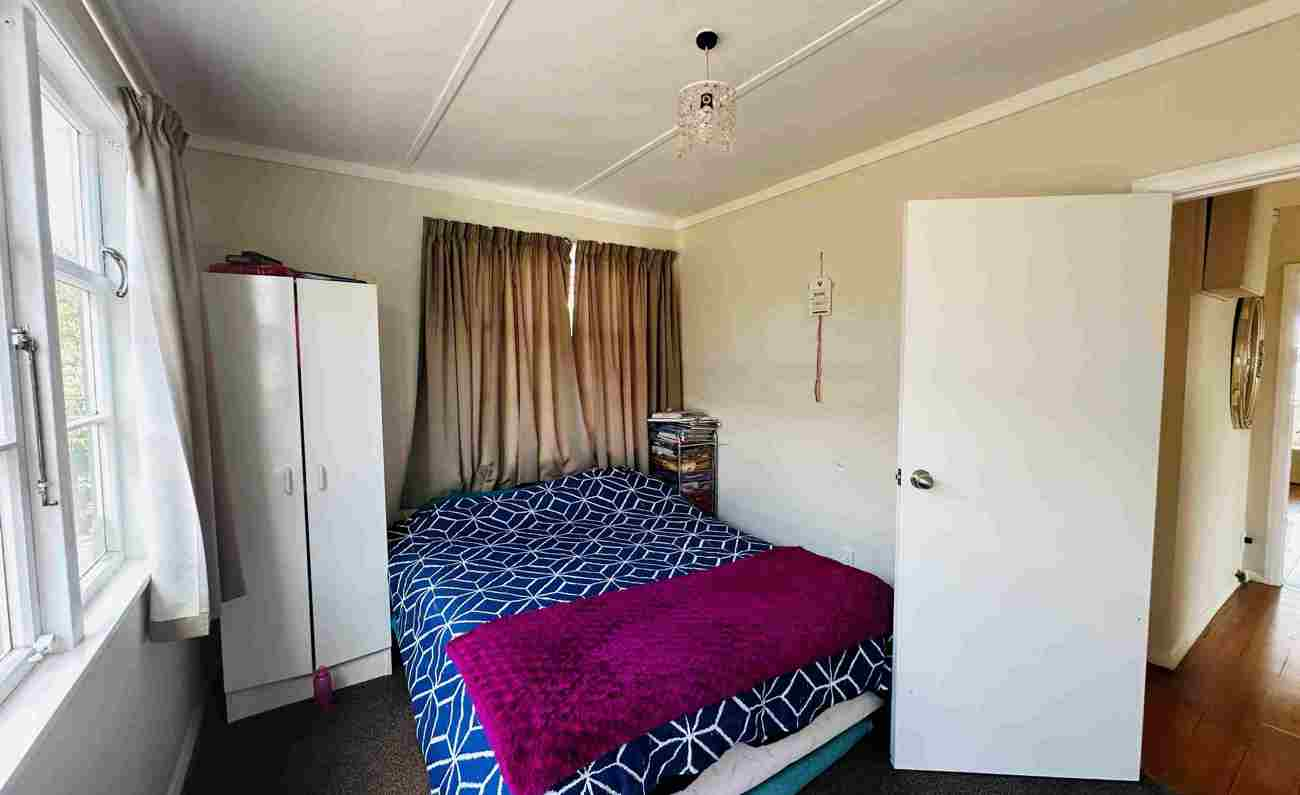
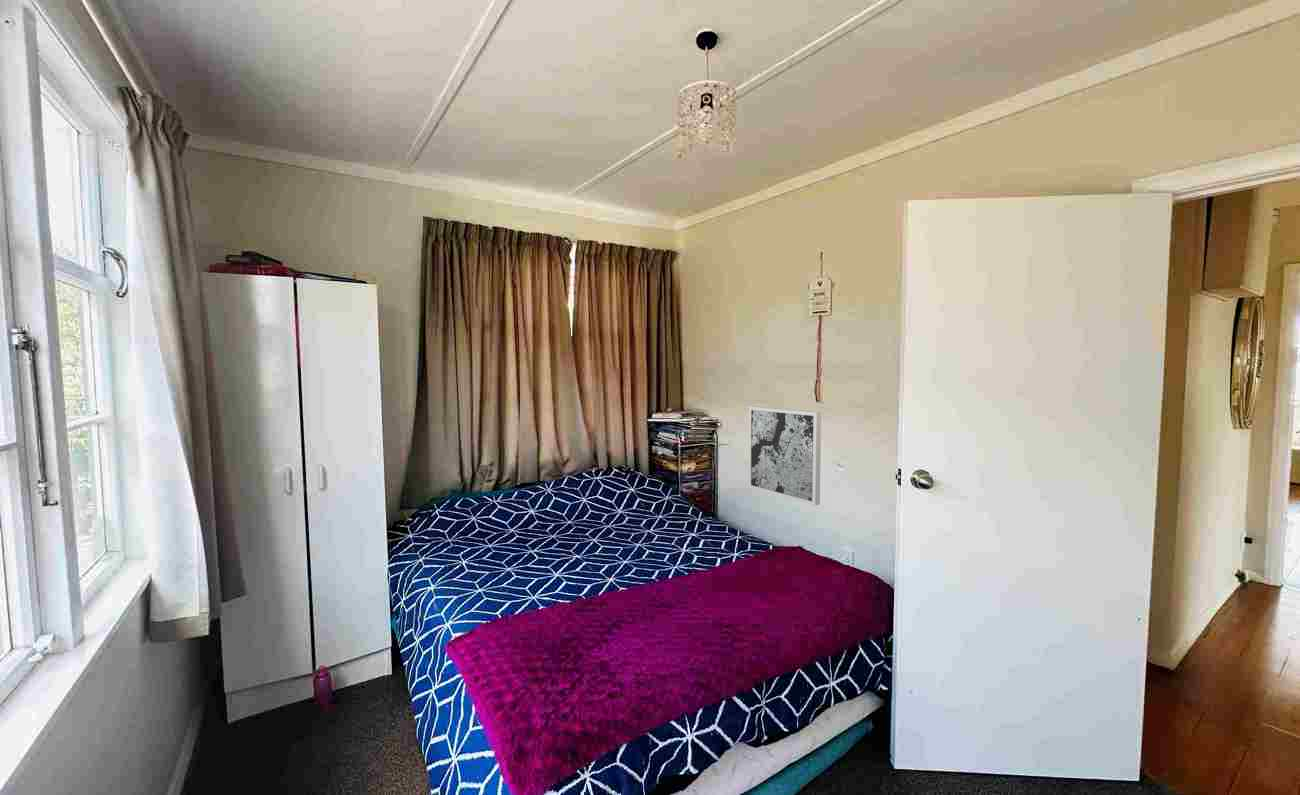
+ wall art [747,405,822,506]
